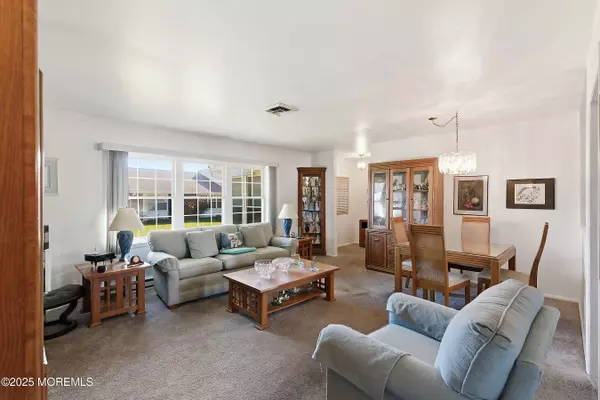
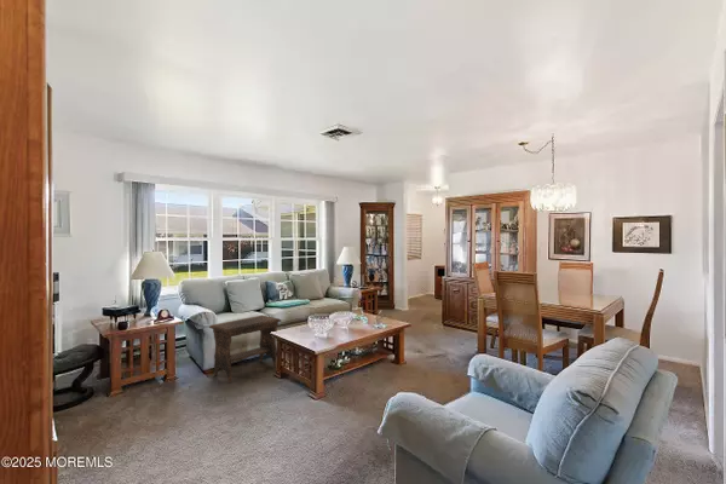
+ footstool [208,315,282,384]
